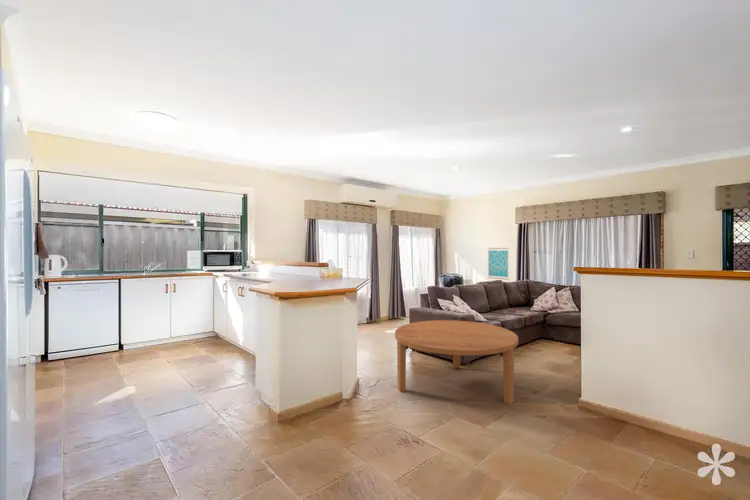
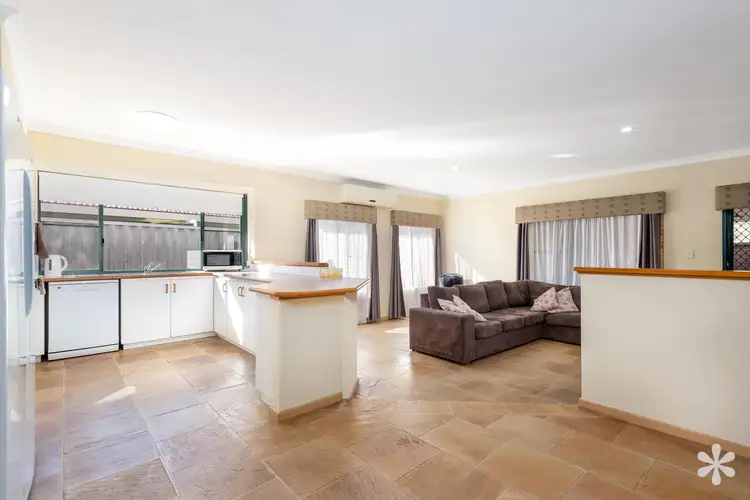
- coffee table [394,319,519,405]
- wall art [487,247,510,281]
